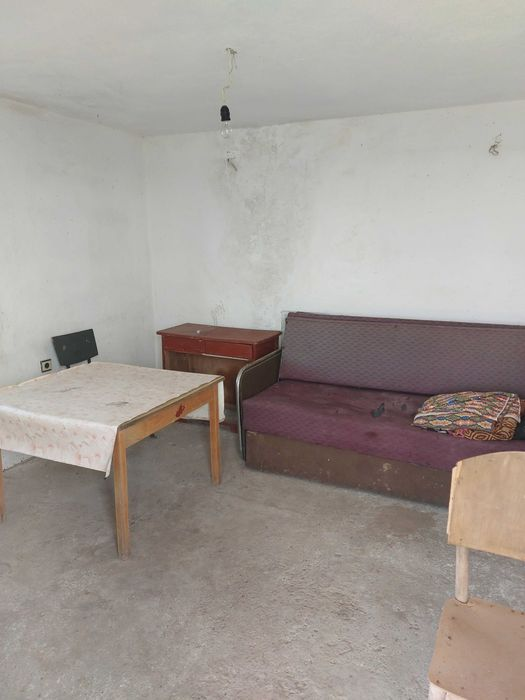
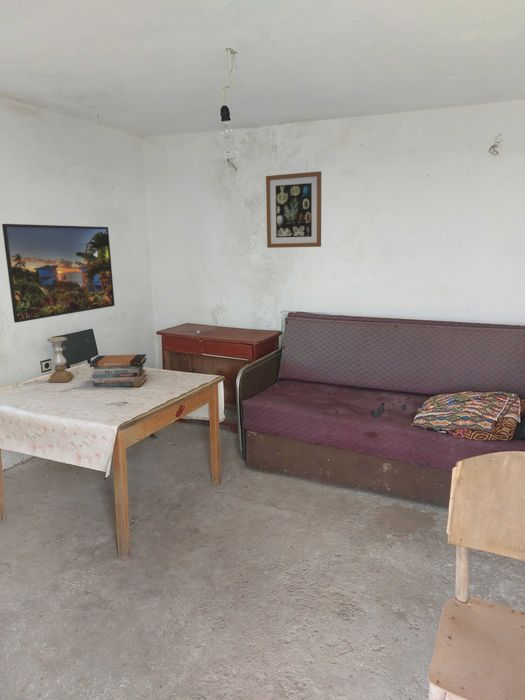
+ candle holder [46,336,74,384]
+ book stack [89,353,149,388]
+ wall art [265,170,322,249]
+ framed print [1,223,116,323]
